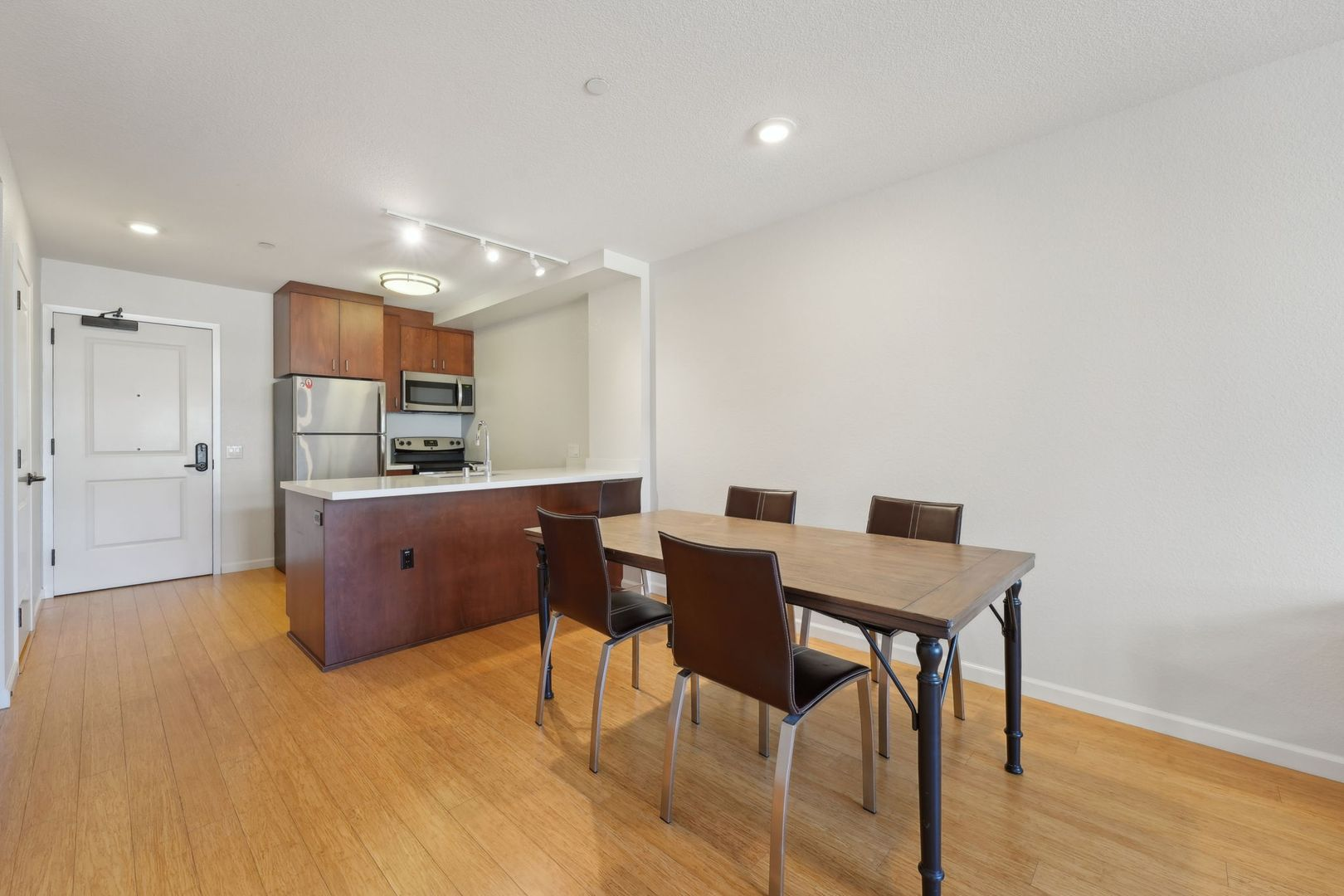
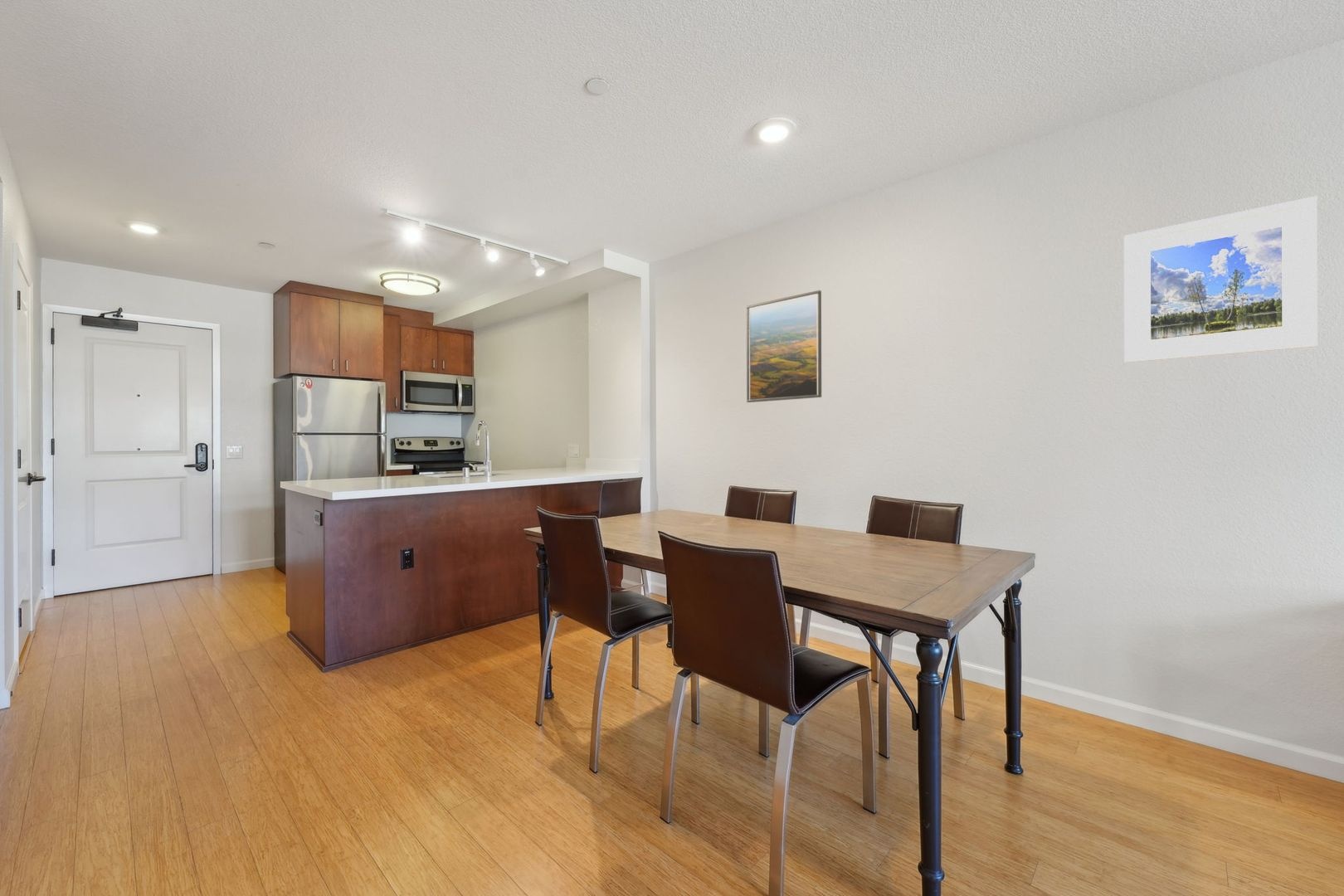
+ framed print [1123,196,1318,363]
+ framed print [746,290,822,403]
